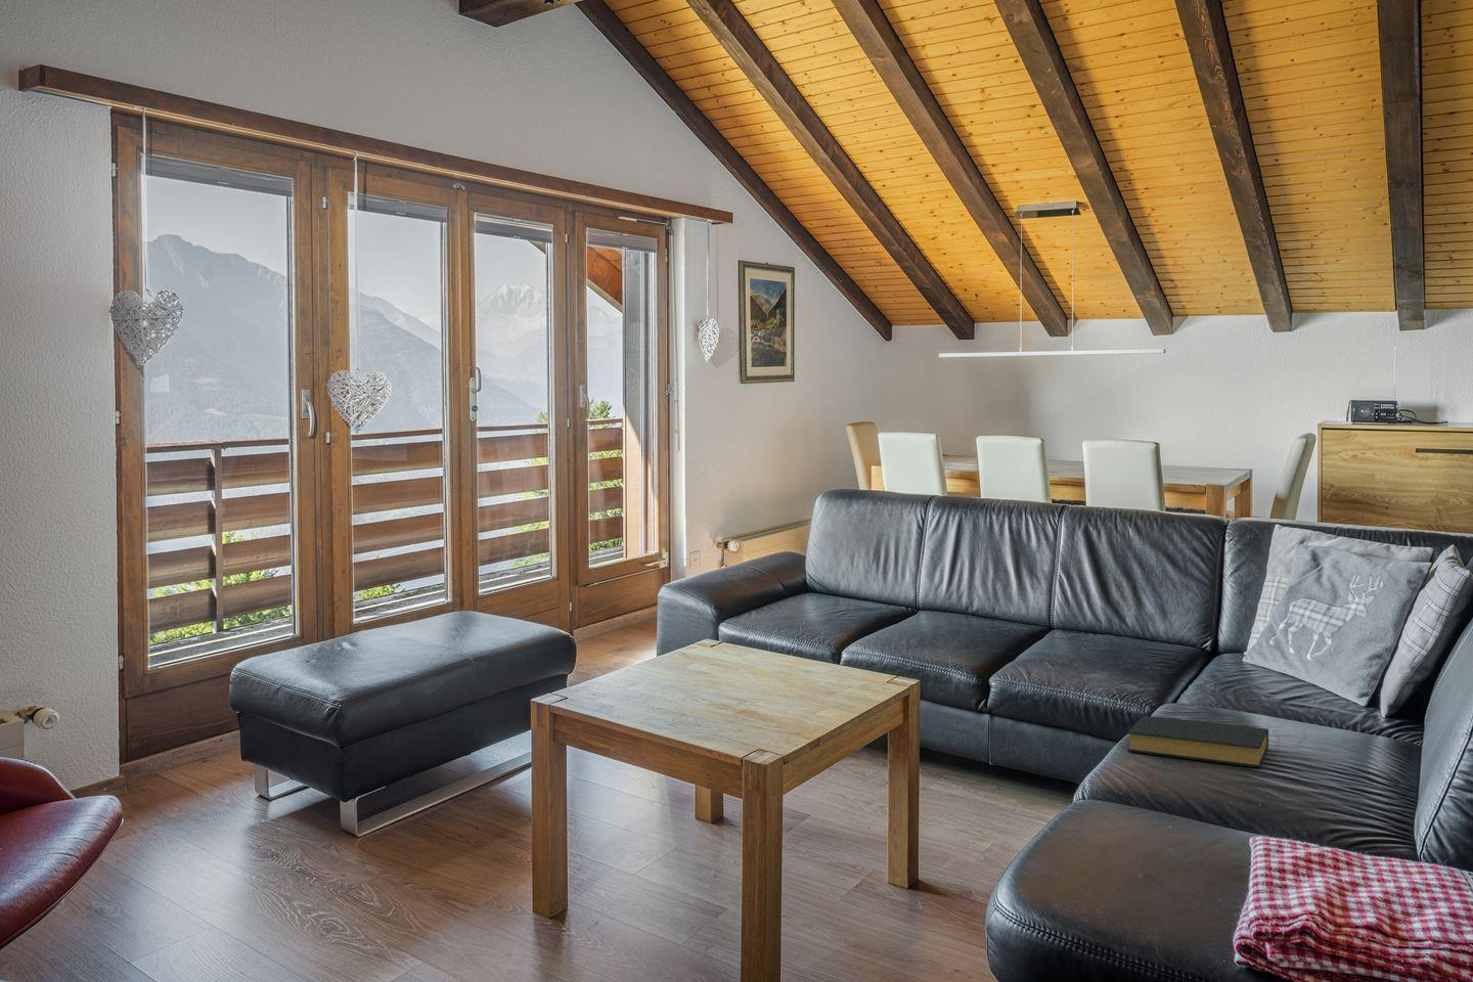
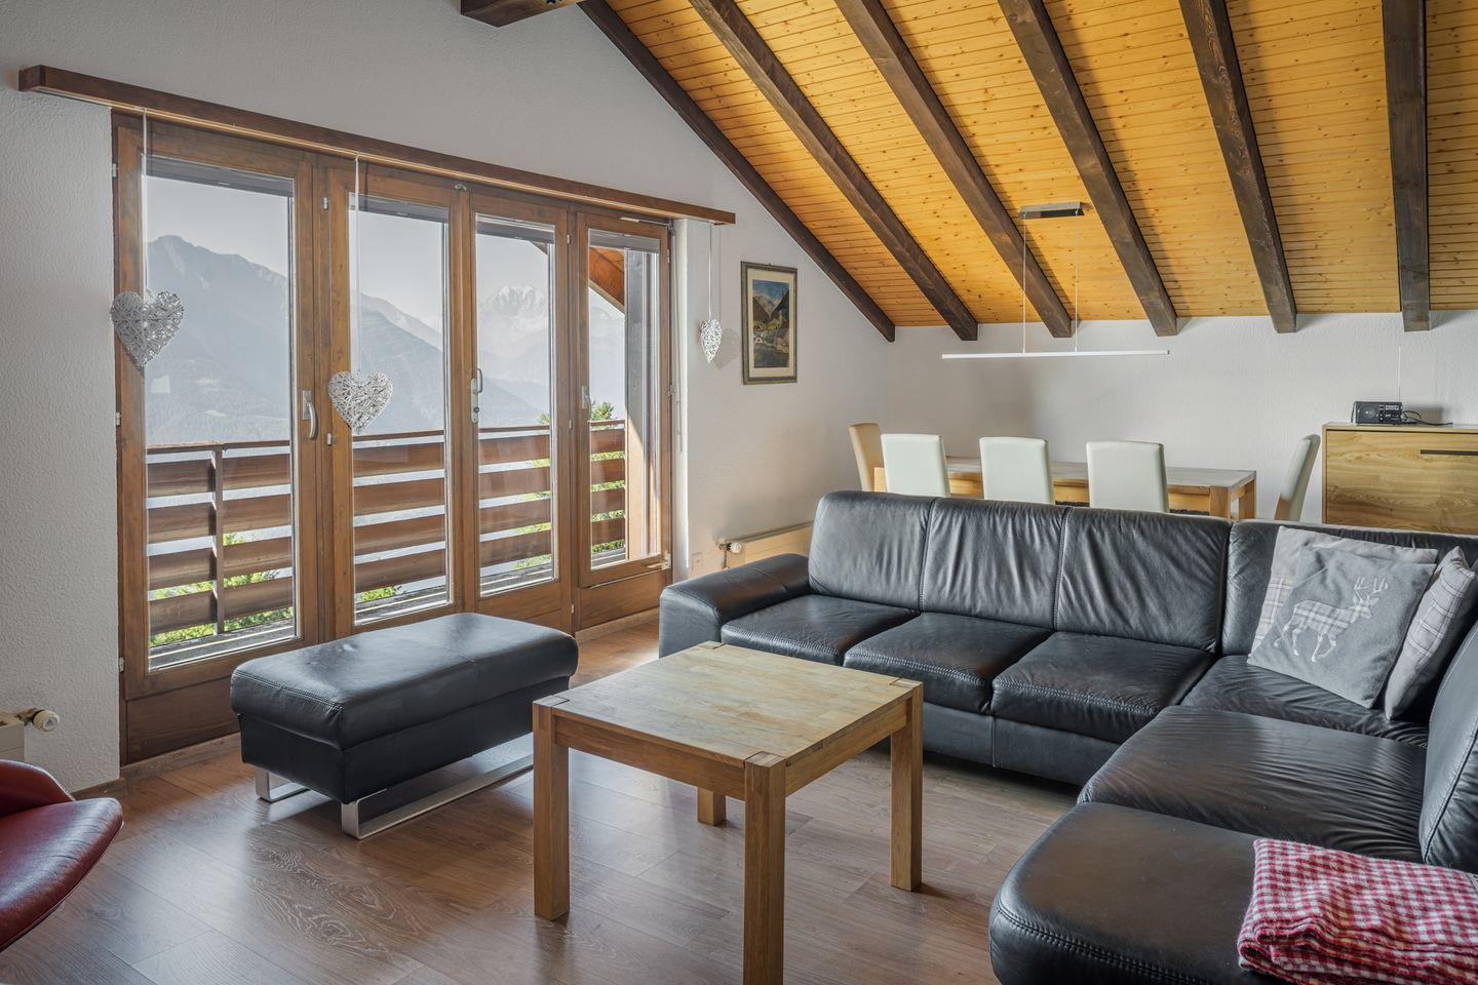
- hardback book [1127,713,1269,768]
